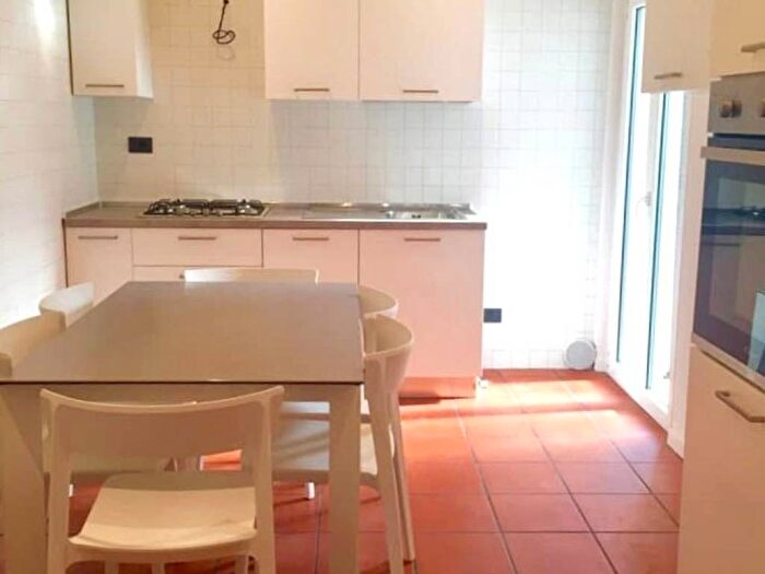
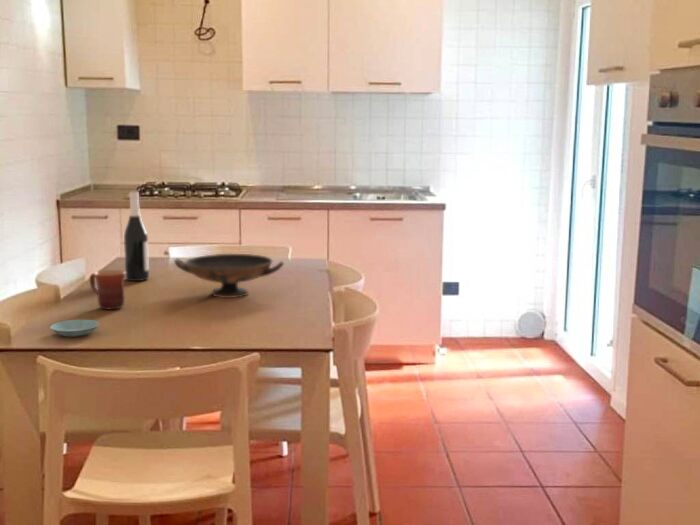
+ mug [89,269,126,310]
+ decorative bowl [173,253,285,299]
+ saucer [49,319,100,338]
+ wine bottle [123,190,150,282]
